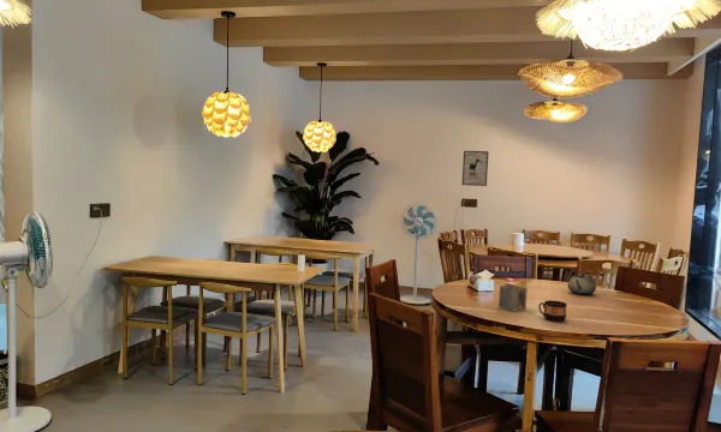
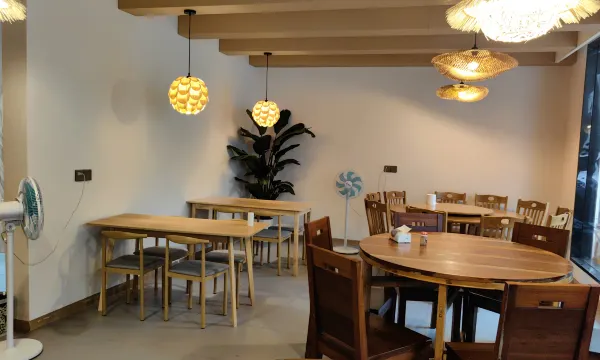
- napkin holder [497,278,529,313]
- teapot [567,271,597,296]
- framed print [460,150,490,187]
- cup [537,299,568,323]
